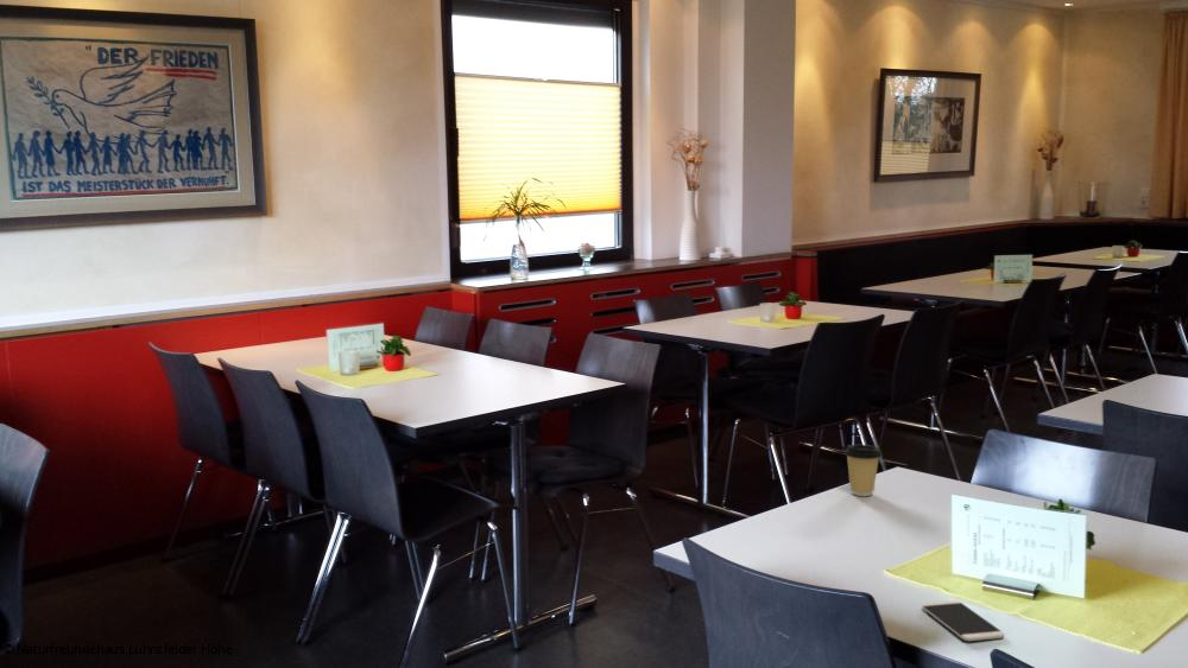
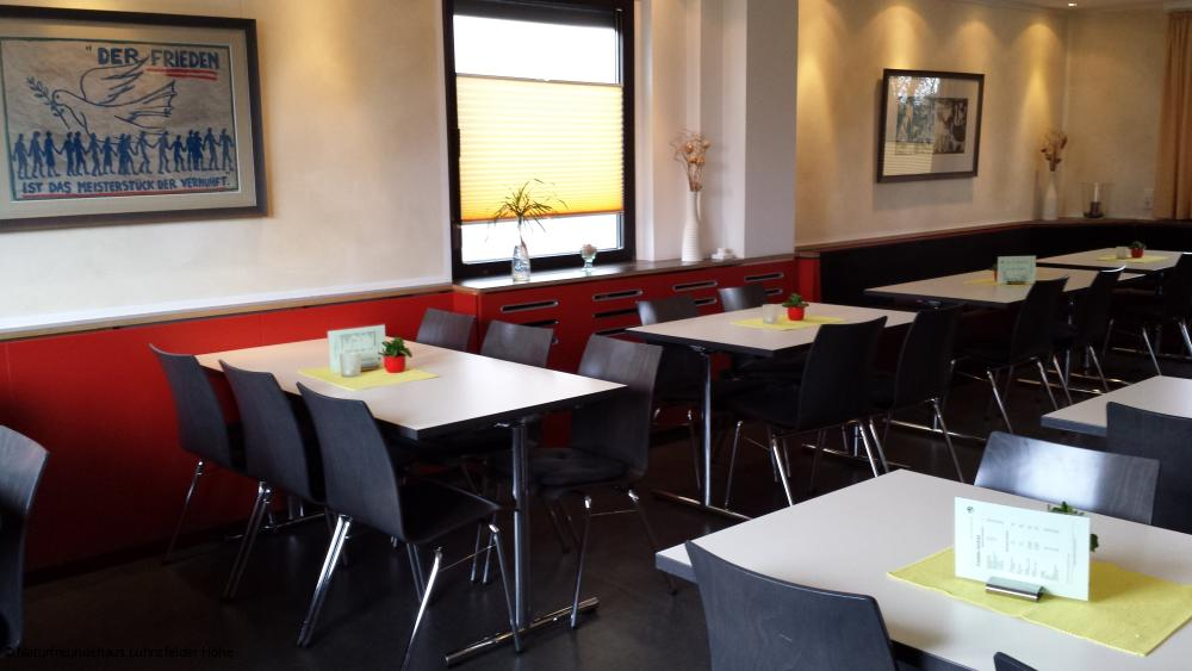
- smartphone [921,599,1005,642]
- coffee cup [843,444,883,497]
